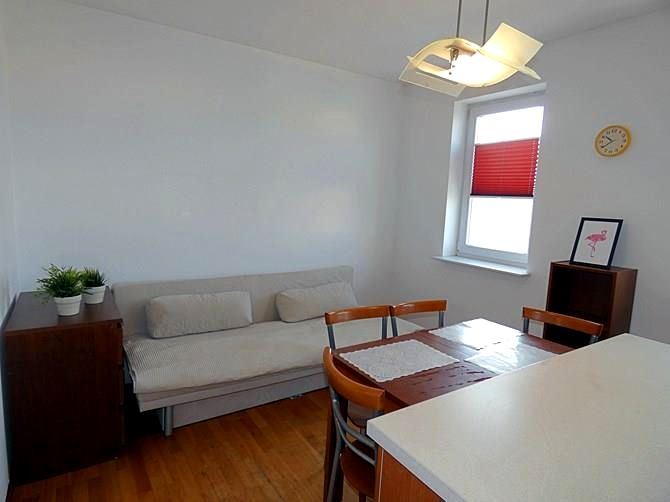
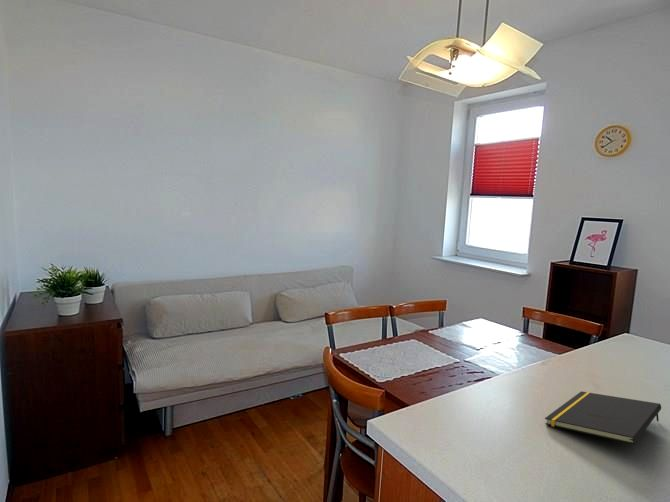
+ notepad [544,390,662,445]
